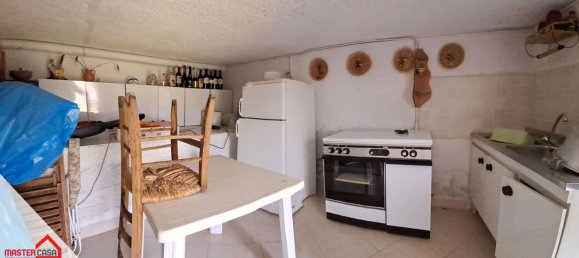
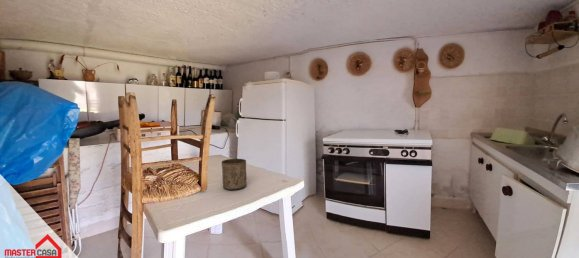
+ cup [221,158,247,191]
